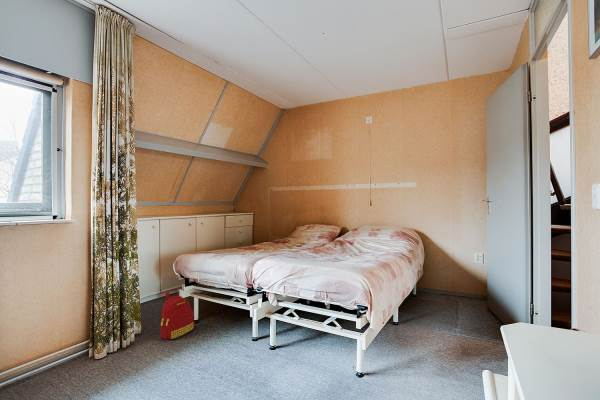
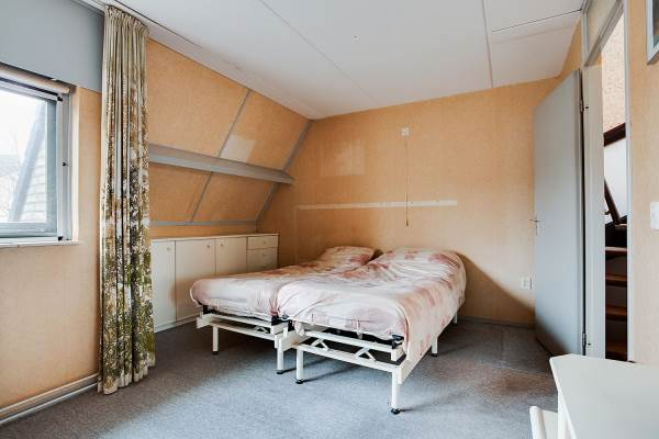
- backpack [159,288,195,341]
